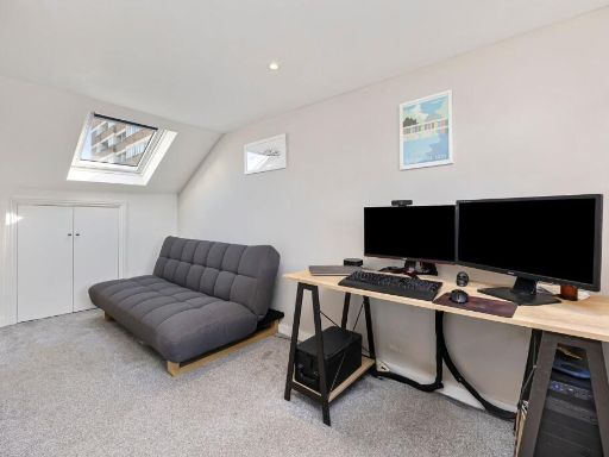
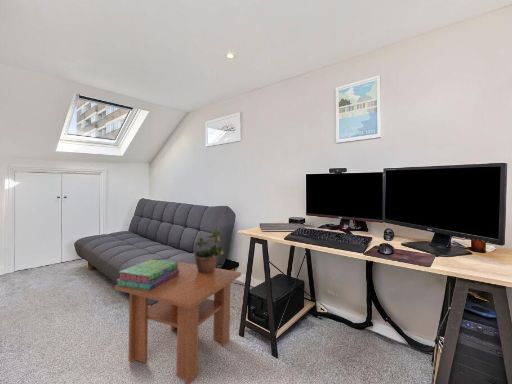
+ coffee table [114,261,242,384]
+ potted plant [193,228,225,273]
+ stack of books [115,259,179,290]
